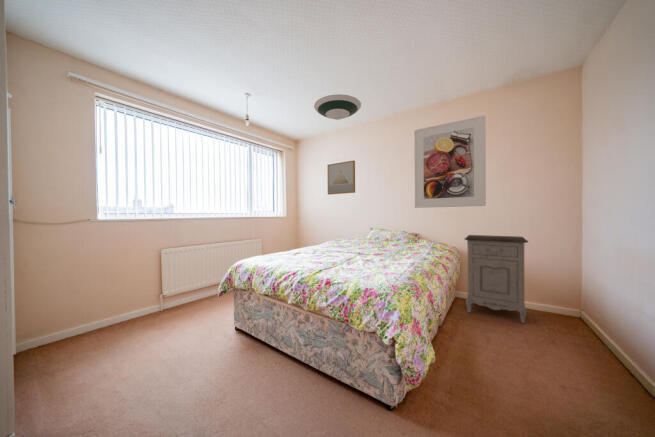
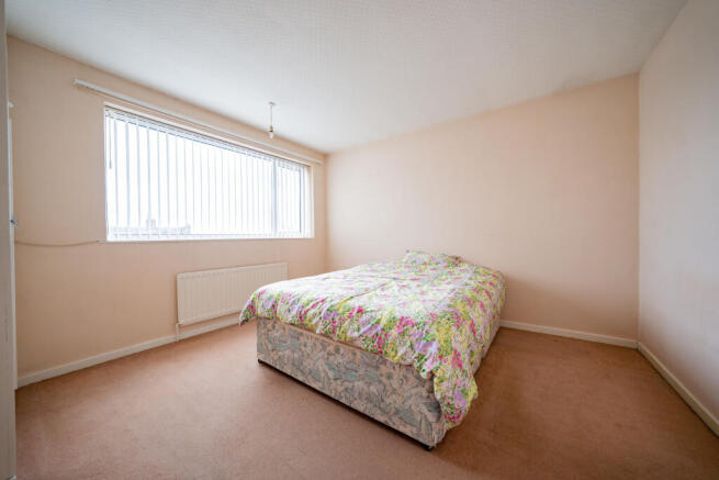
- nightstand [464,234,529,325]
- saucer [313,93,362,121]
- wall art [327,159,356,196]
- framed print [413,114,487,209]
